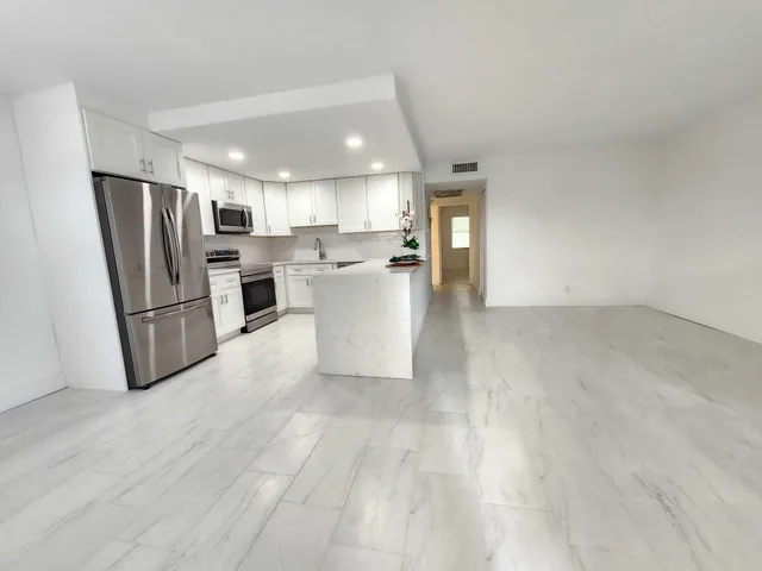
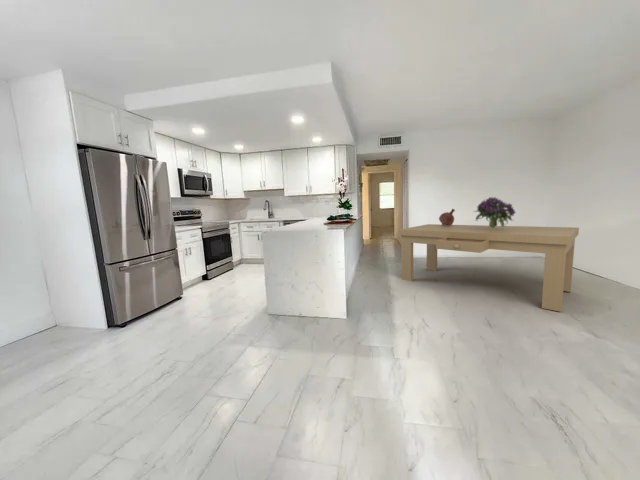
+ dining table [398,223,580,313]
+ bouquet [473,196,517,229]
+ vessel [438,208,456,226]
